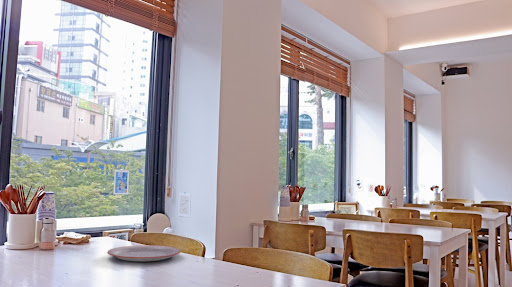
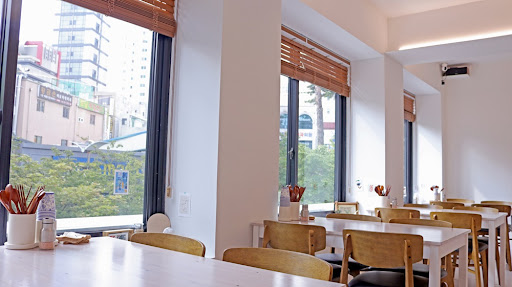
- plate [106,244,182,262]
